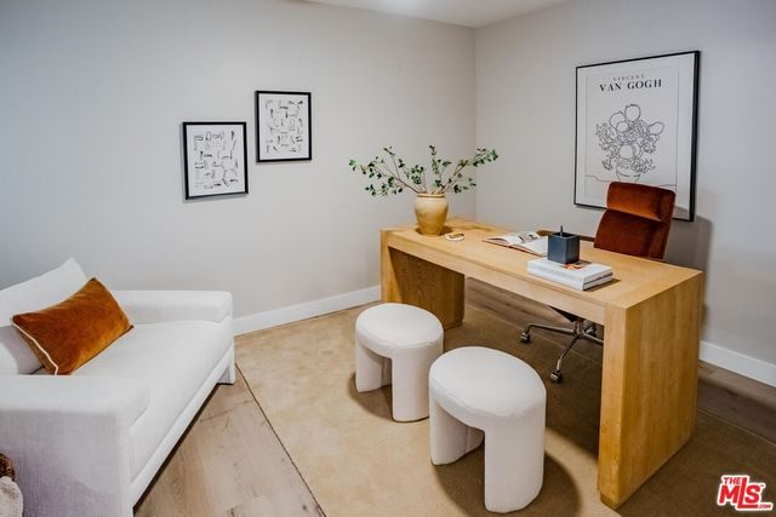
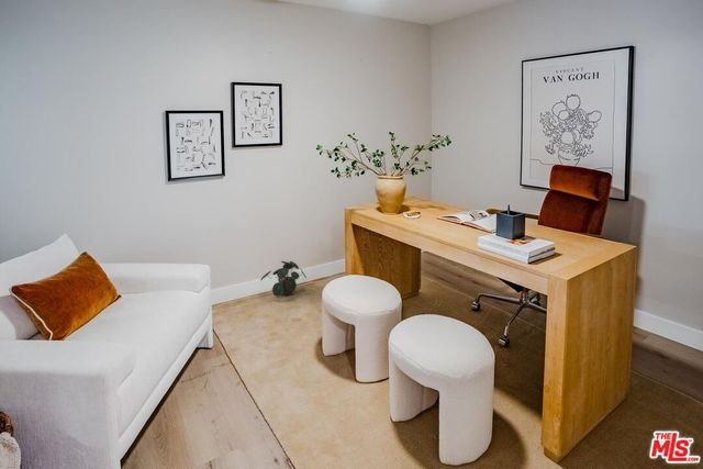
+ potted plant [259,260,308,298]
